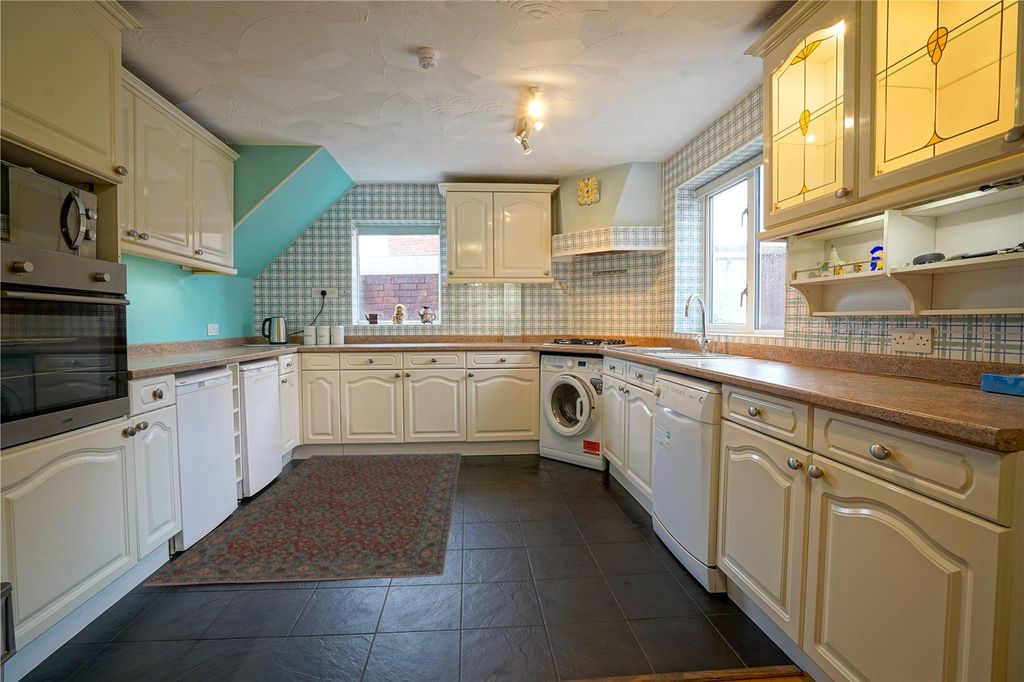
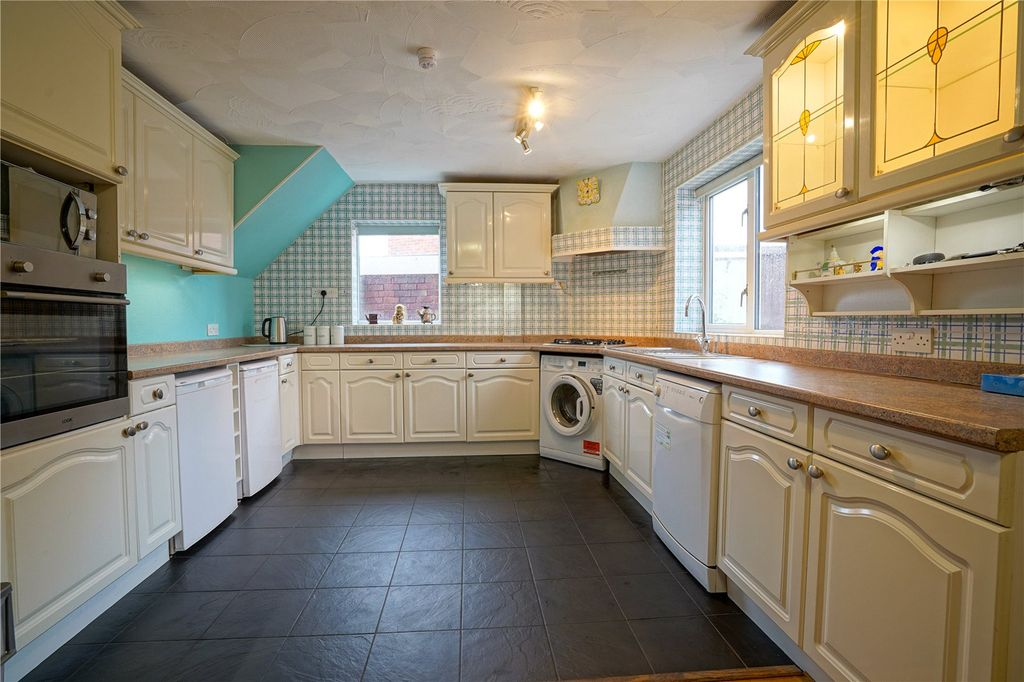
- rug [142,452,462,587]
